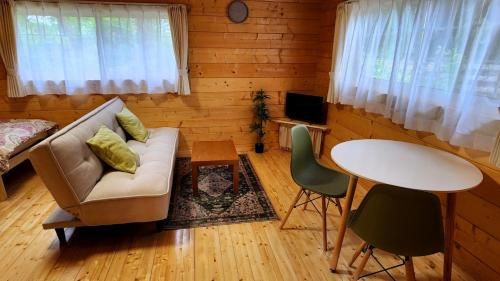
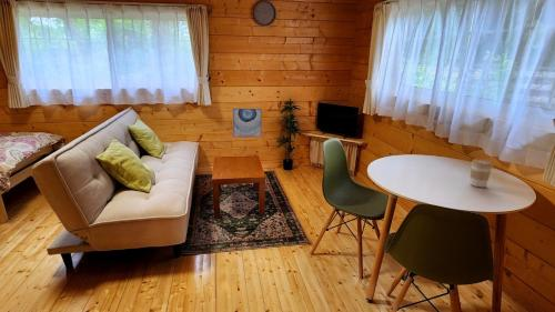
+ coffee cup [470,158,494,189]
+ wall art [232,108,263,139]
